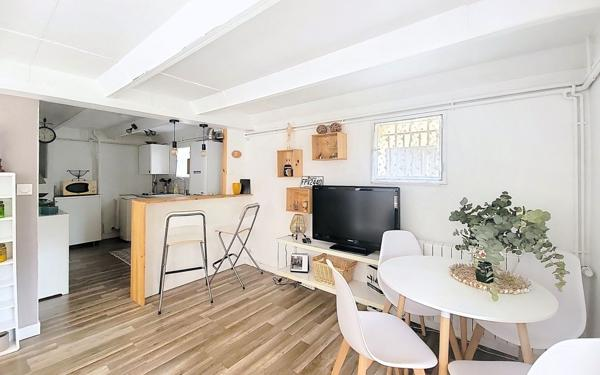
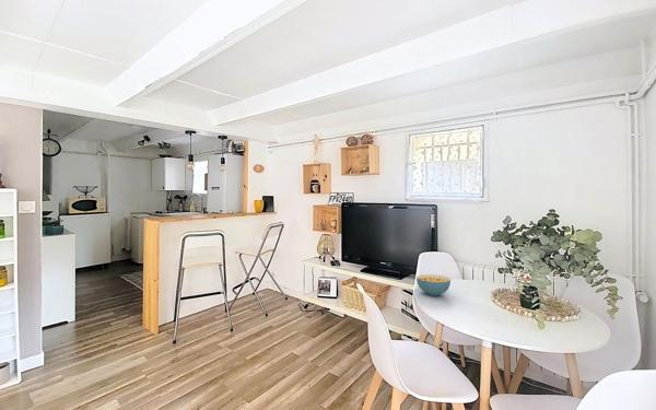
+ cereal bowl [415,273,452,296]
